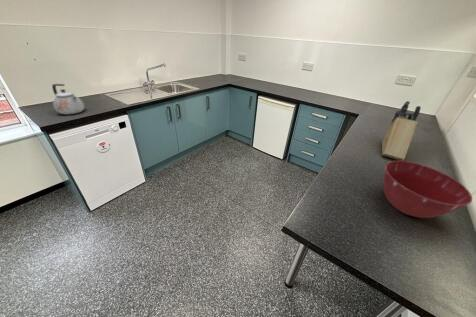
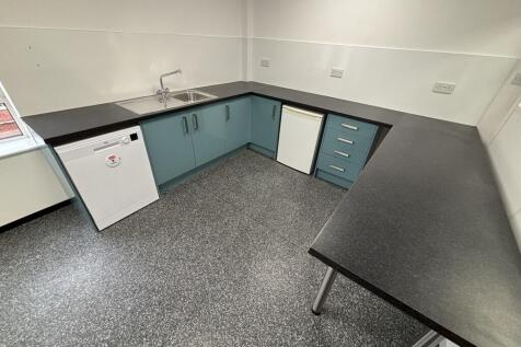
- mixing bowl [383,160,473,219]
- kettle [51,83,85,115]
- knife block [381,100,422,161]
